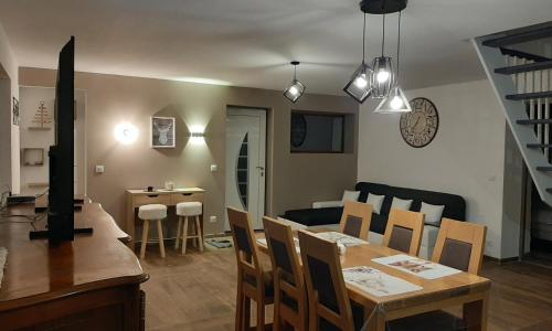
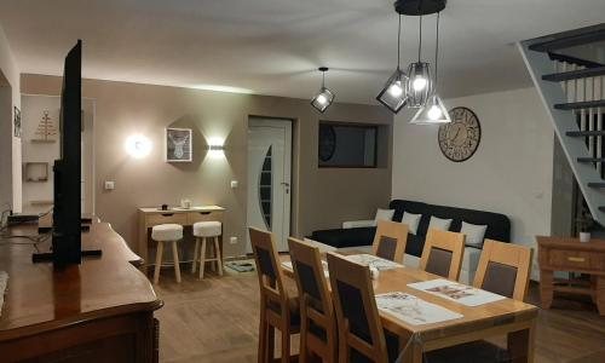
+ potted plant [572,206,594,242]
+ side table [534,235,605,317]
